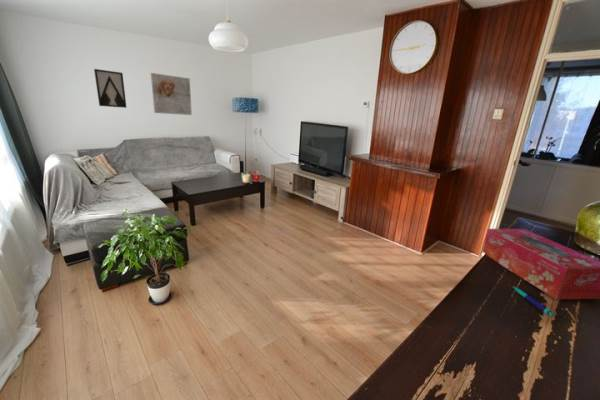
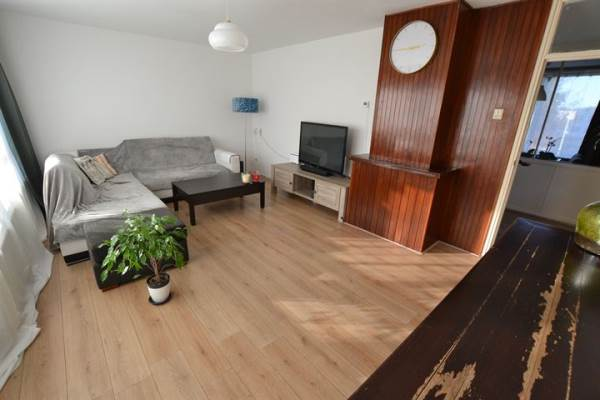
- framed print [150,72,193,116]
- wall art [93,68,128,109]
- tissue box [481,228,600,300]
- pen [512,286,556,318]
